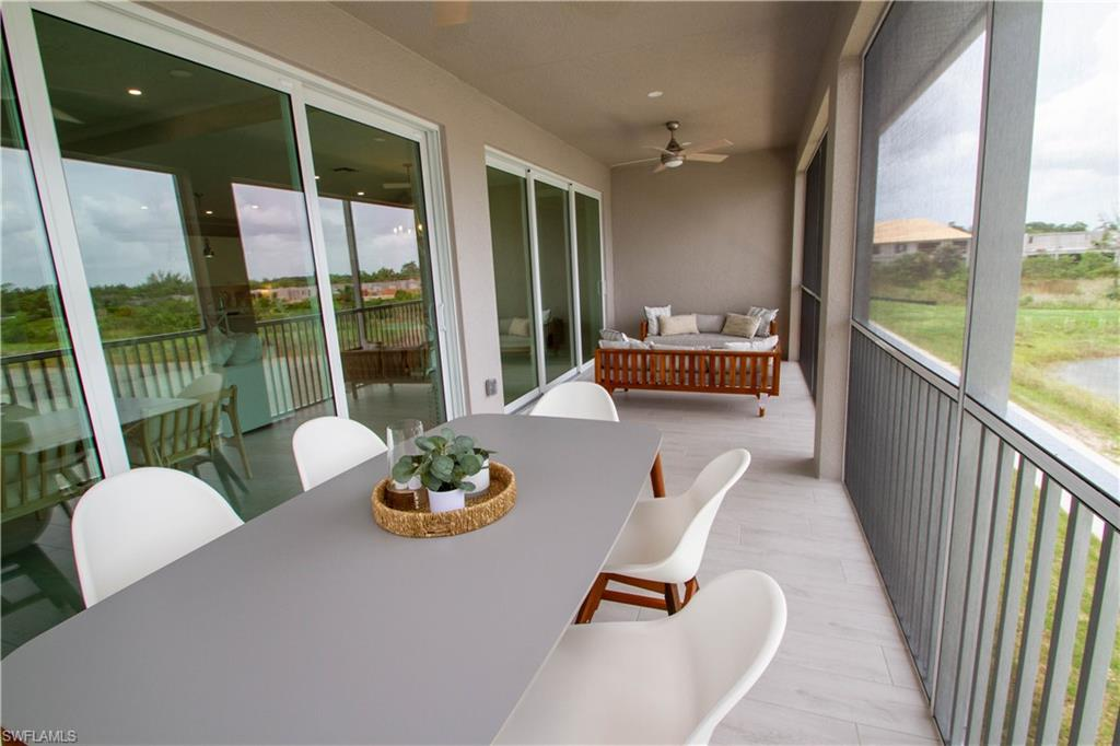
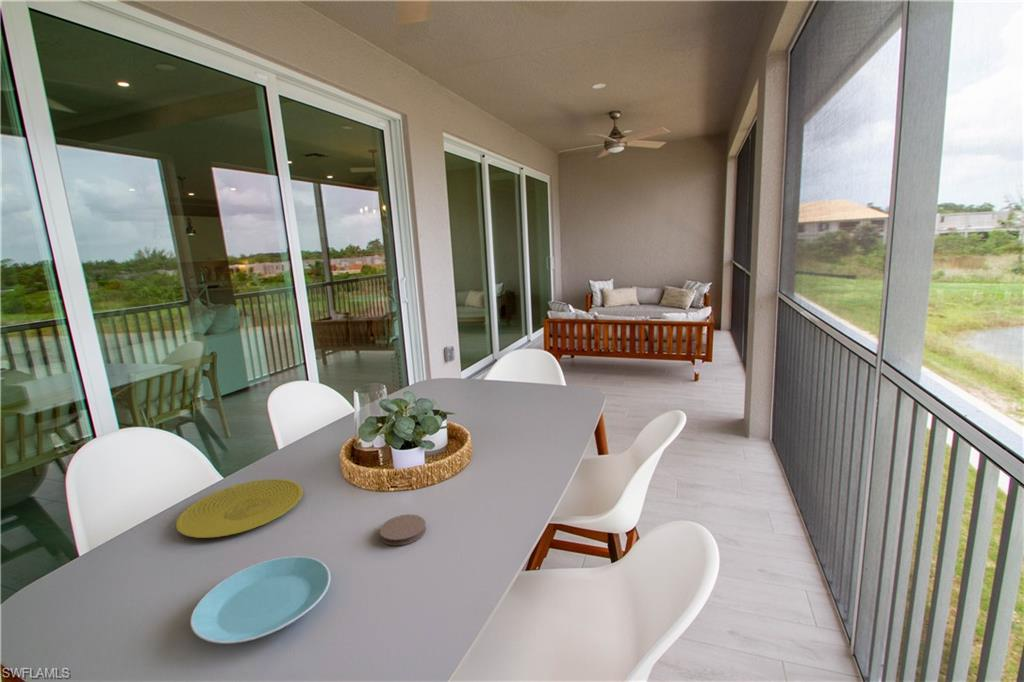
+ plate [175,478,304,539]
+ coaster [379,513,427,546]
+ plate [189,555,331,645]
